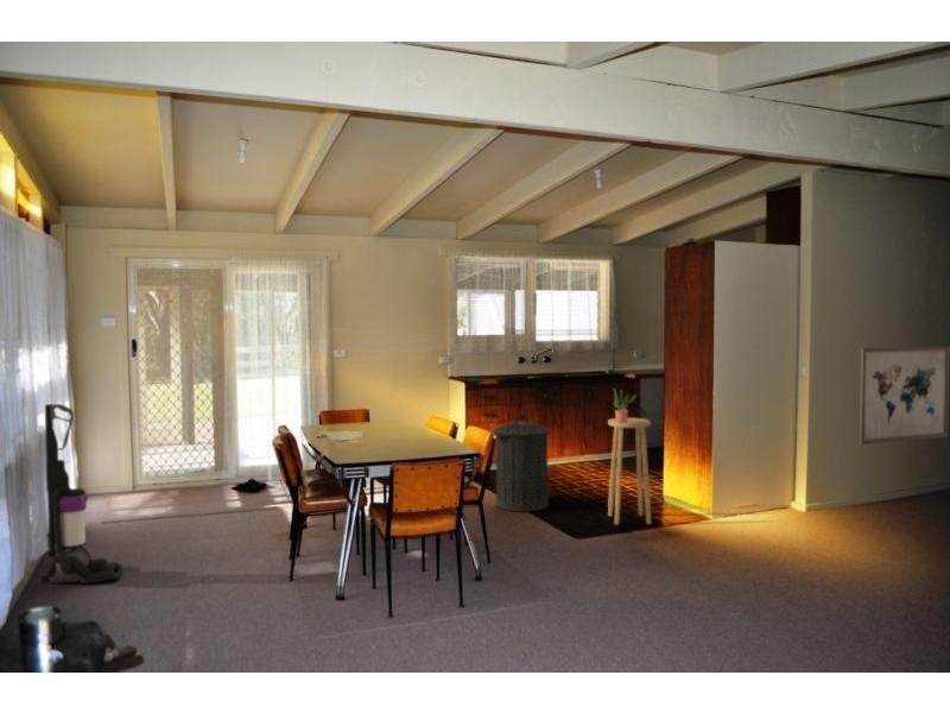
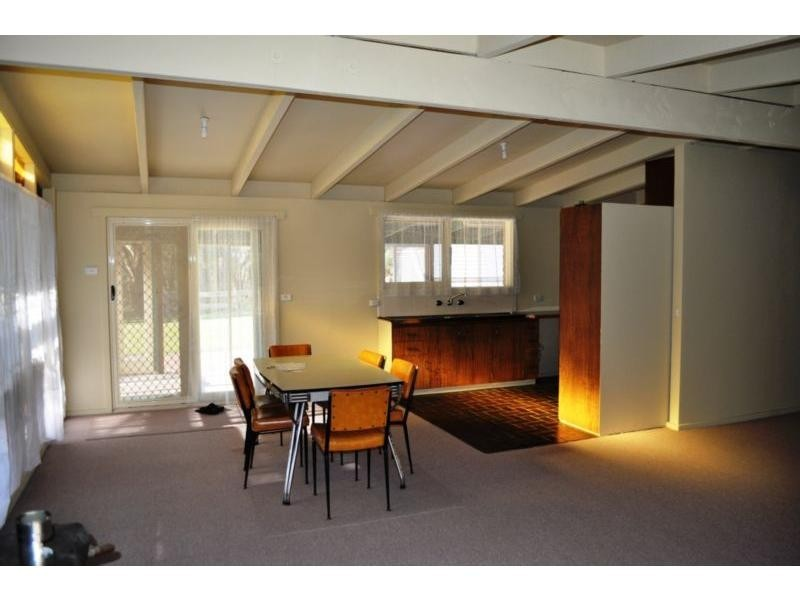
- trash can [492,414,553,513]
- vacuum cleaner [40,403,124,585]
- potted plant [612,387,636,422]
- stool [607,417,652,525]
- wall art [859,346,950,446]
